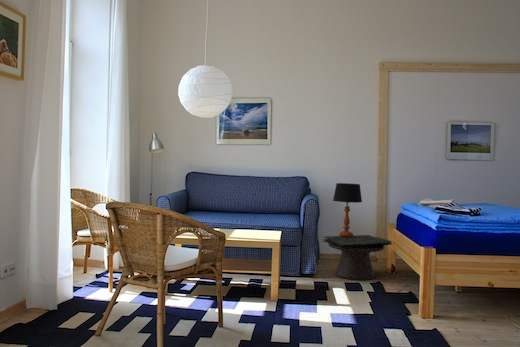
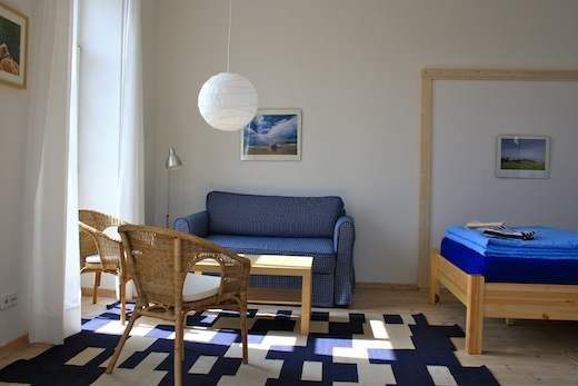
- side table [321,234,394,281]
- table lamp [332,182,363,237]
